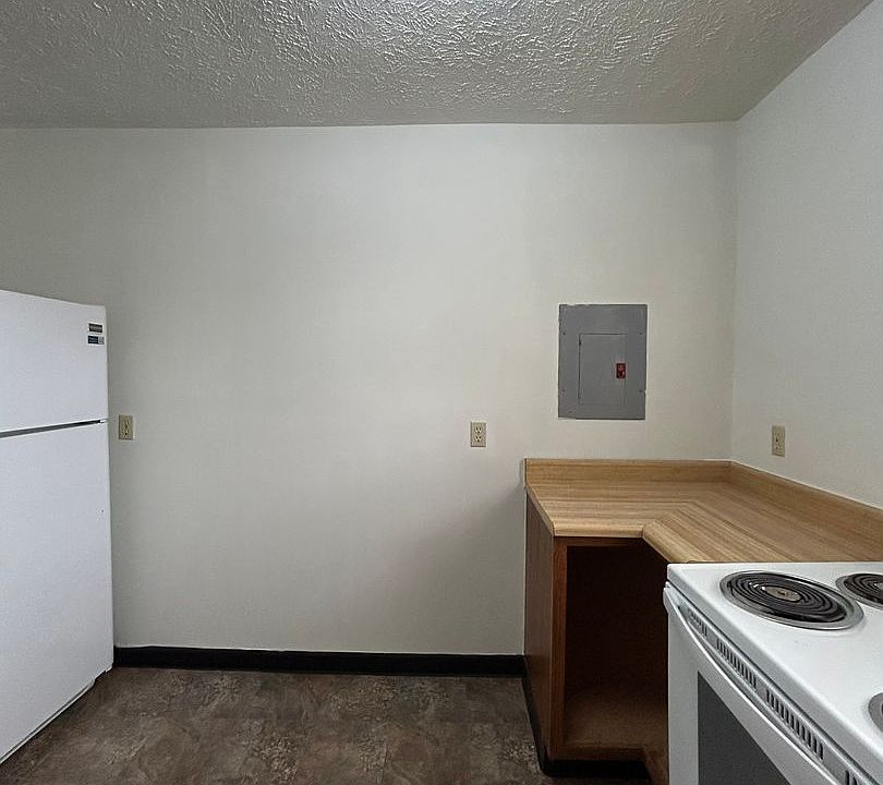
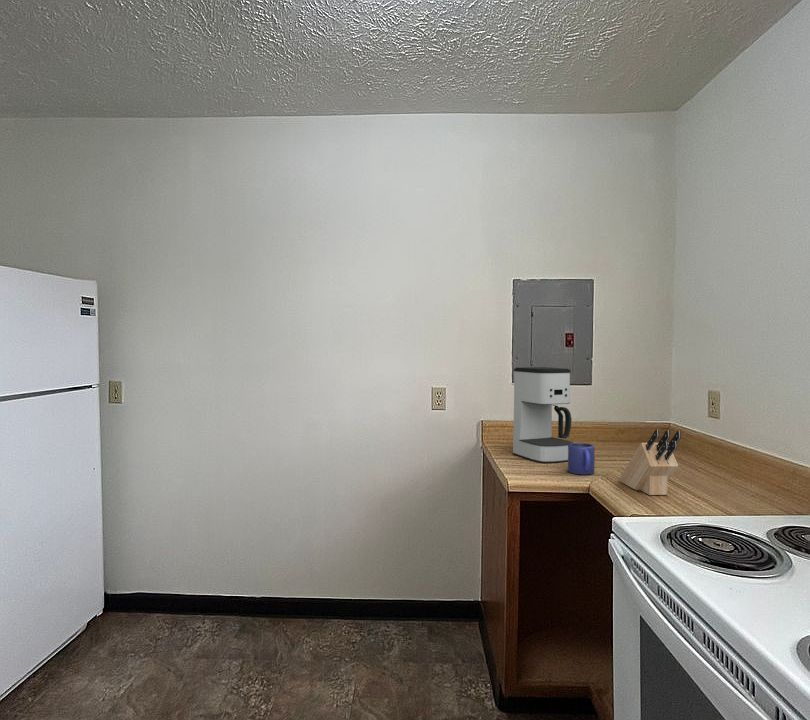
+ knife block [618,428,682,496]
+ coffee maker [512,366,574,464]
+ mug [567,442,596,476]
